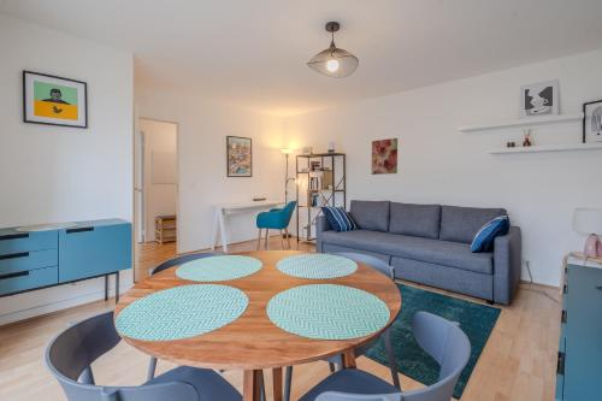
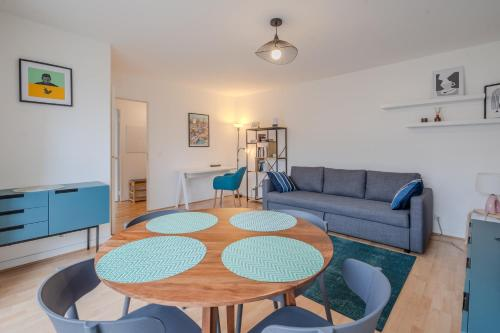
- wall art [370,137,399,176]
